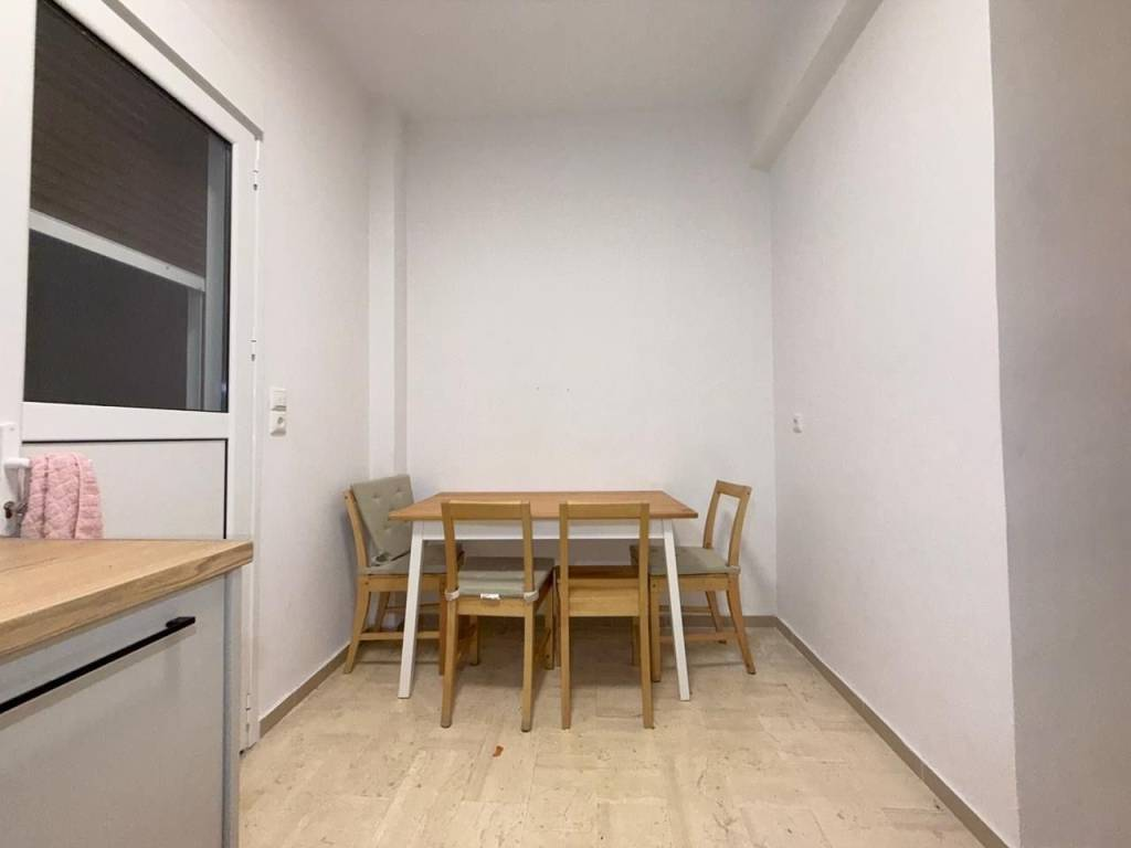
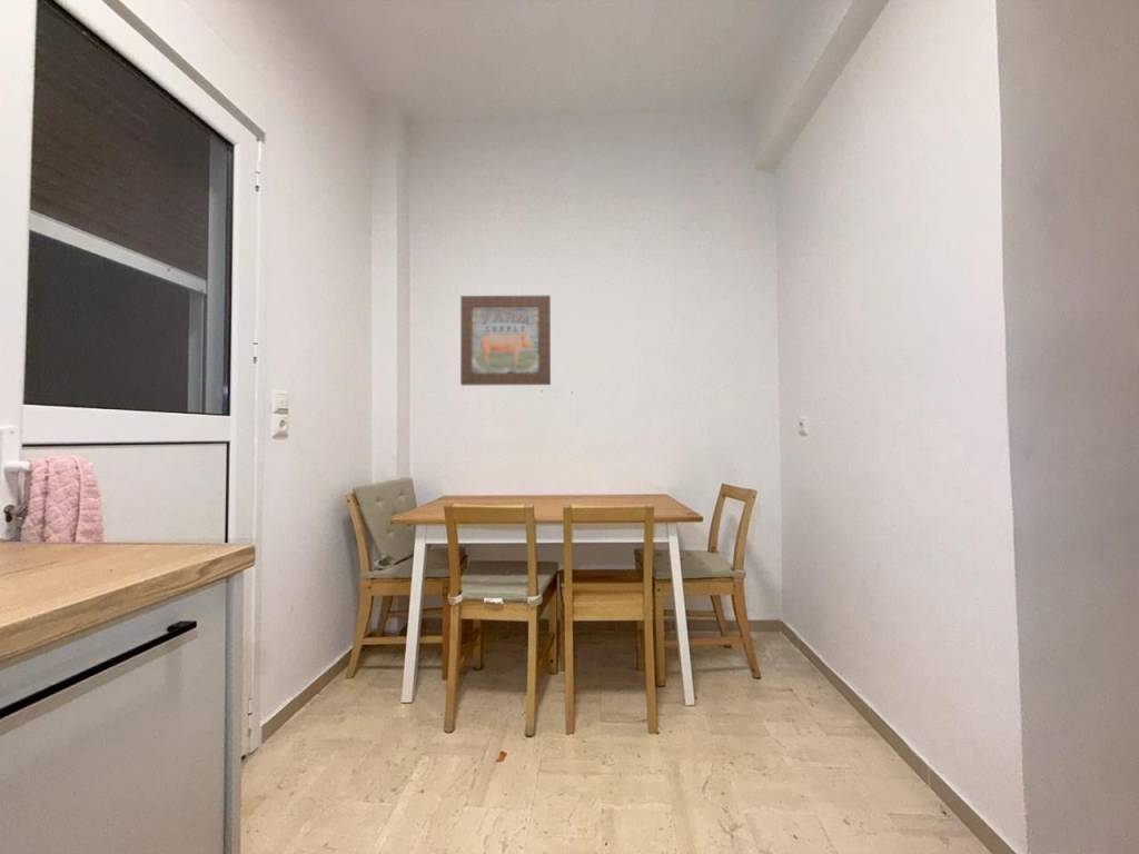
+ wall art [459,295,552,387]
